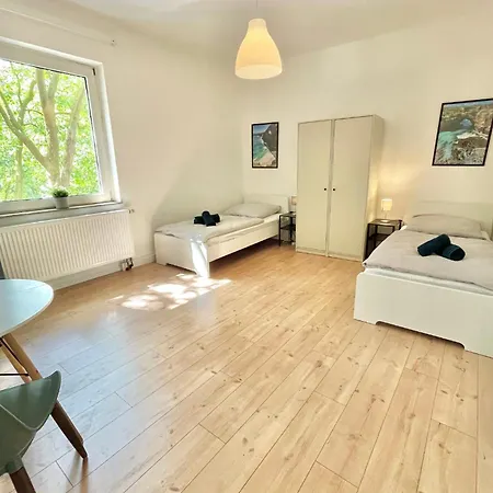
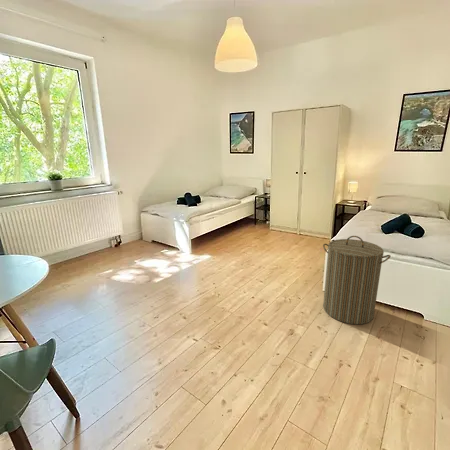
+ laundry hamper [322,235,392,325]
